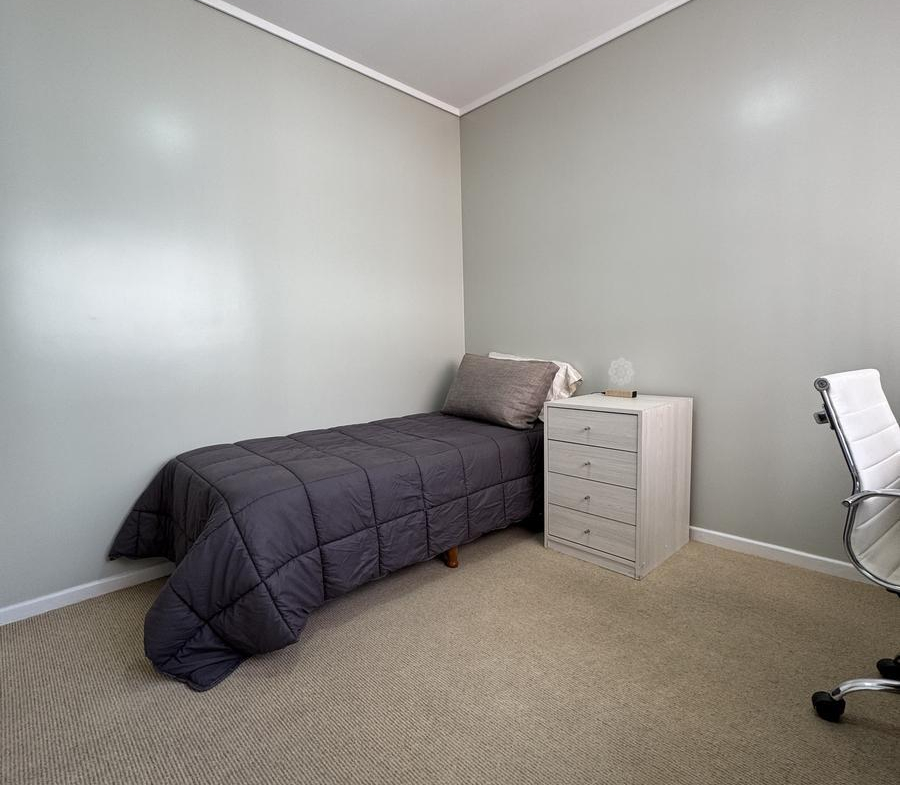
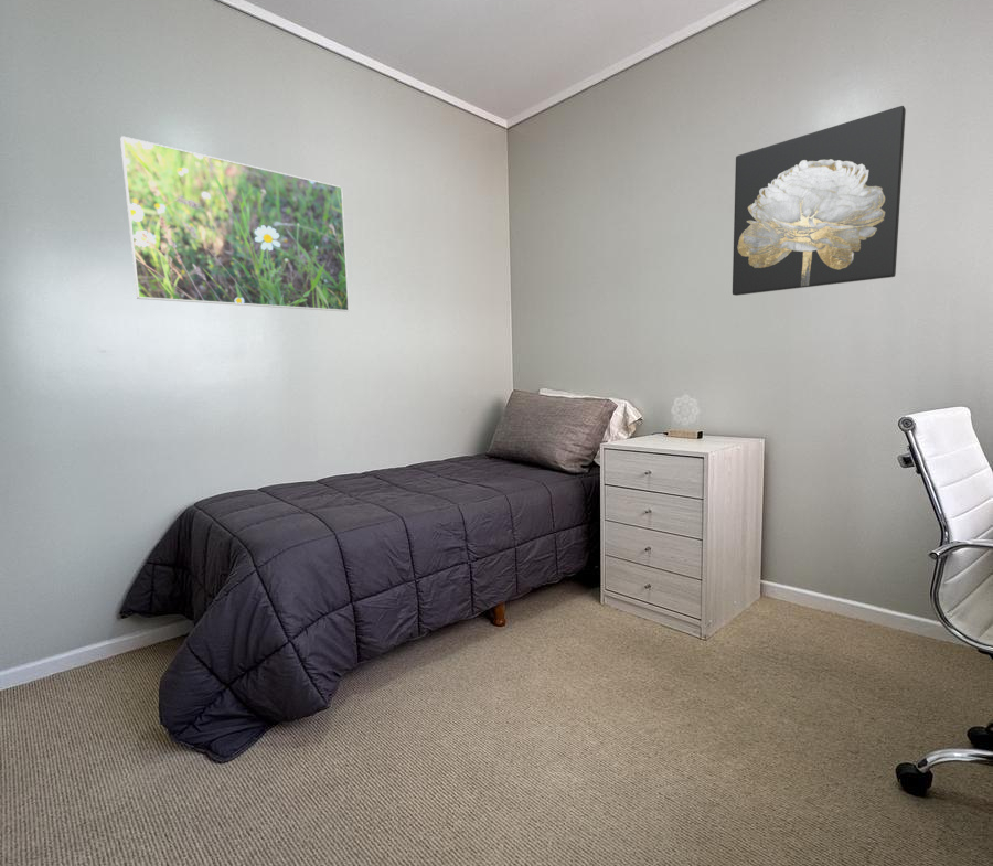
+ wall art [732,105,907,296]
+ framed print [119,135,350,312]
